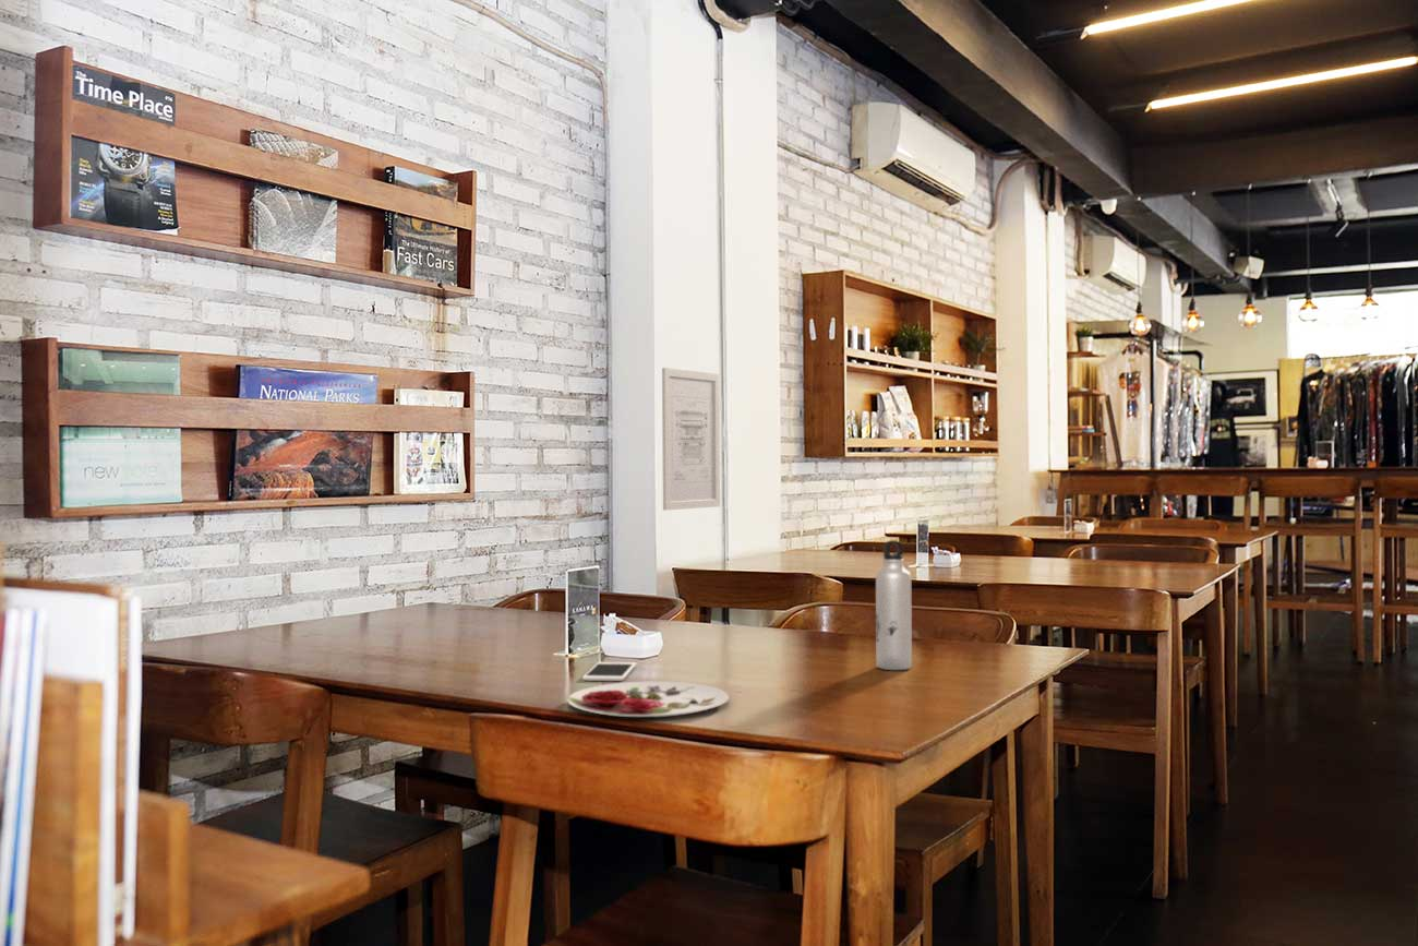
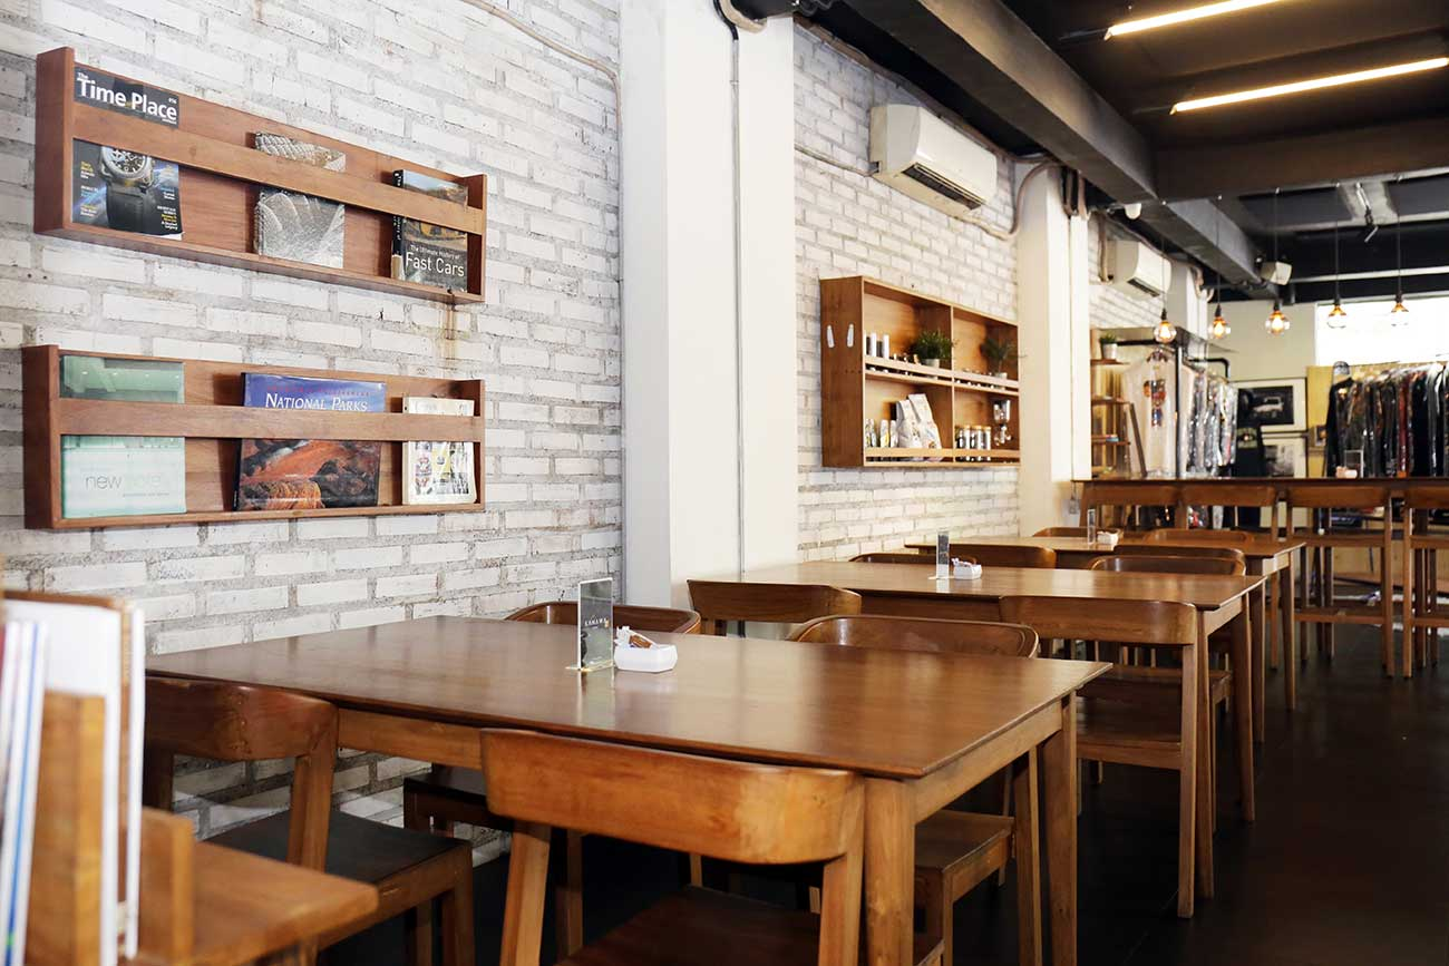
- water bottle [875,539,913,671]
- plate [566,680,730,718]
- cell phone [581,661,637,682]
- wall art [661,367,721,512]
